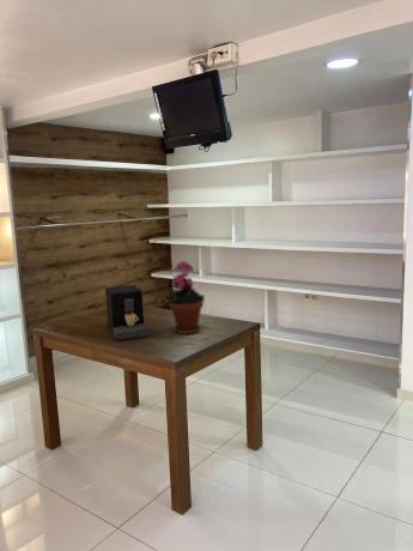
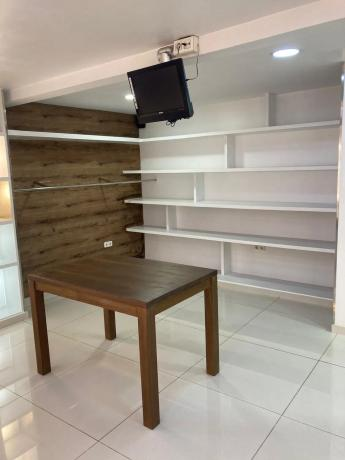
- potted plant [166,260,206,335]
- coffee maker [104,284,150,340]
